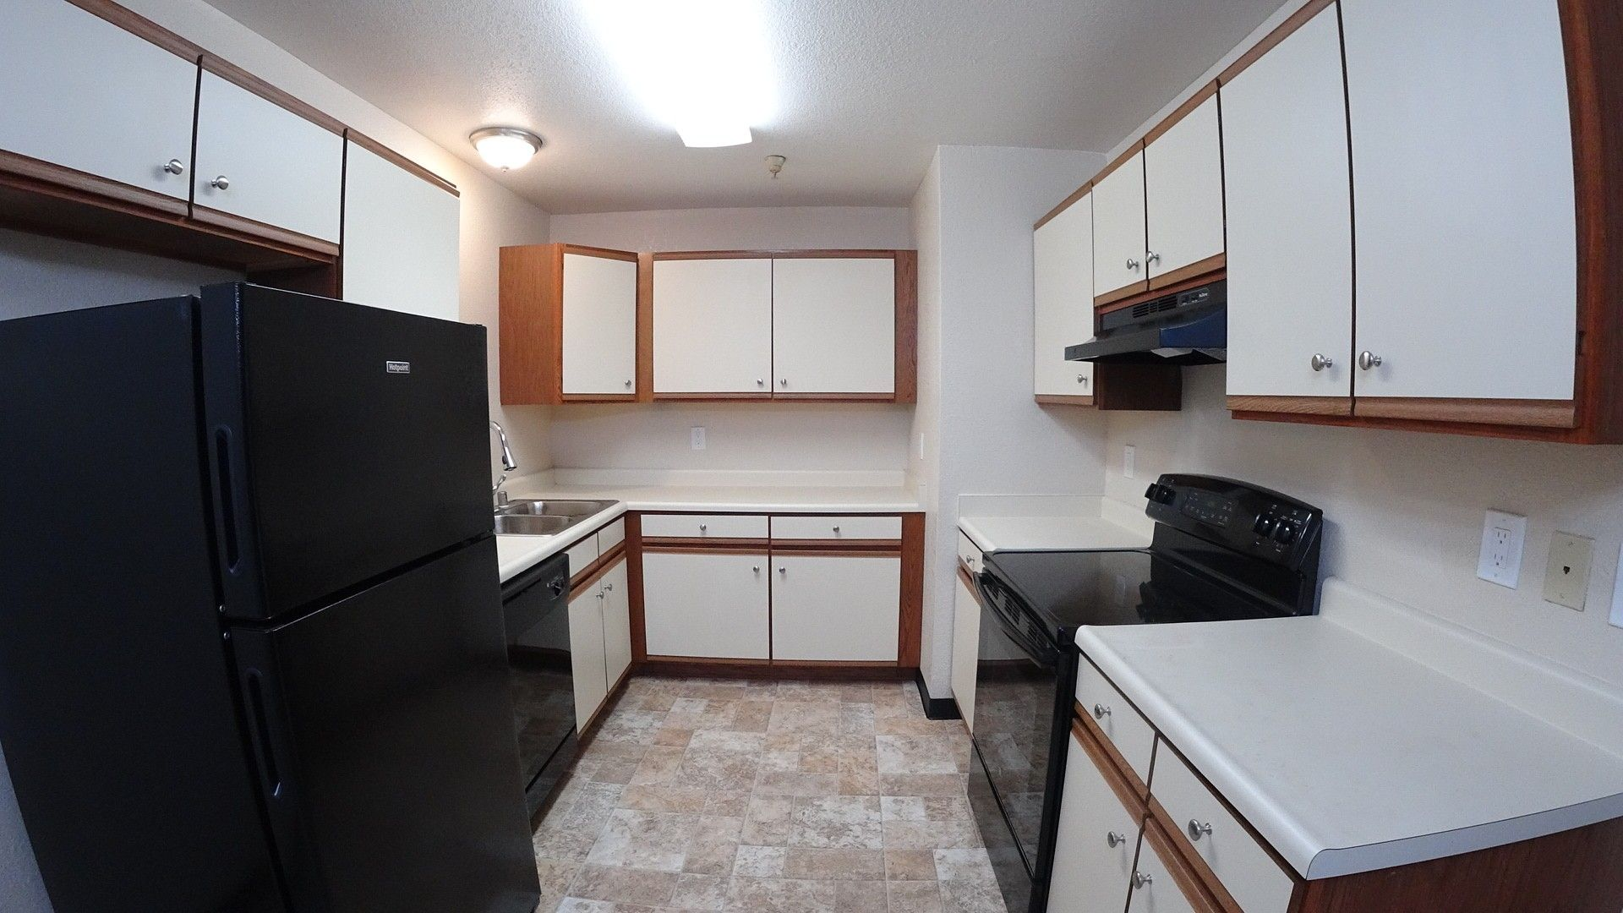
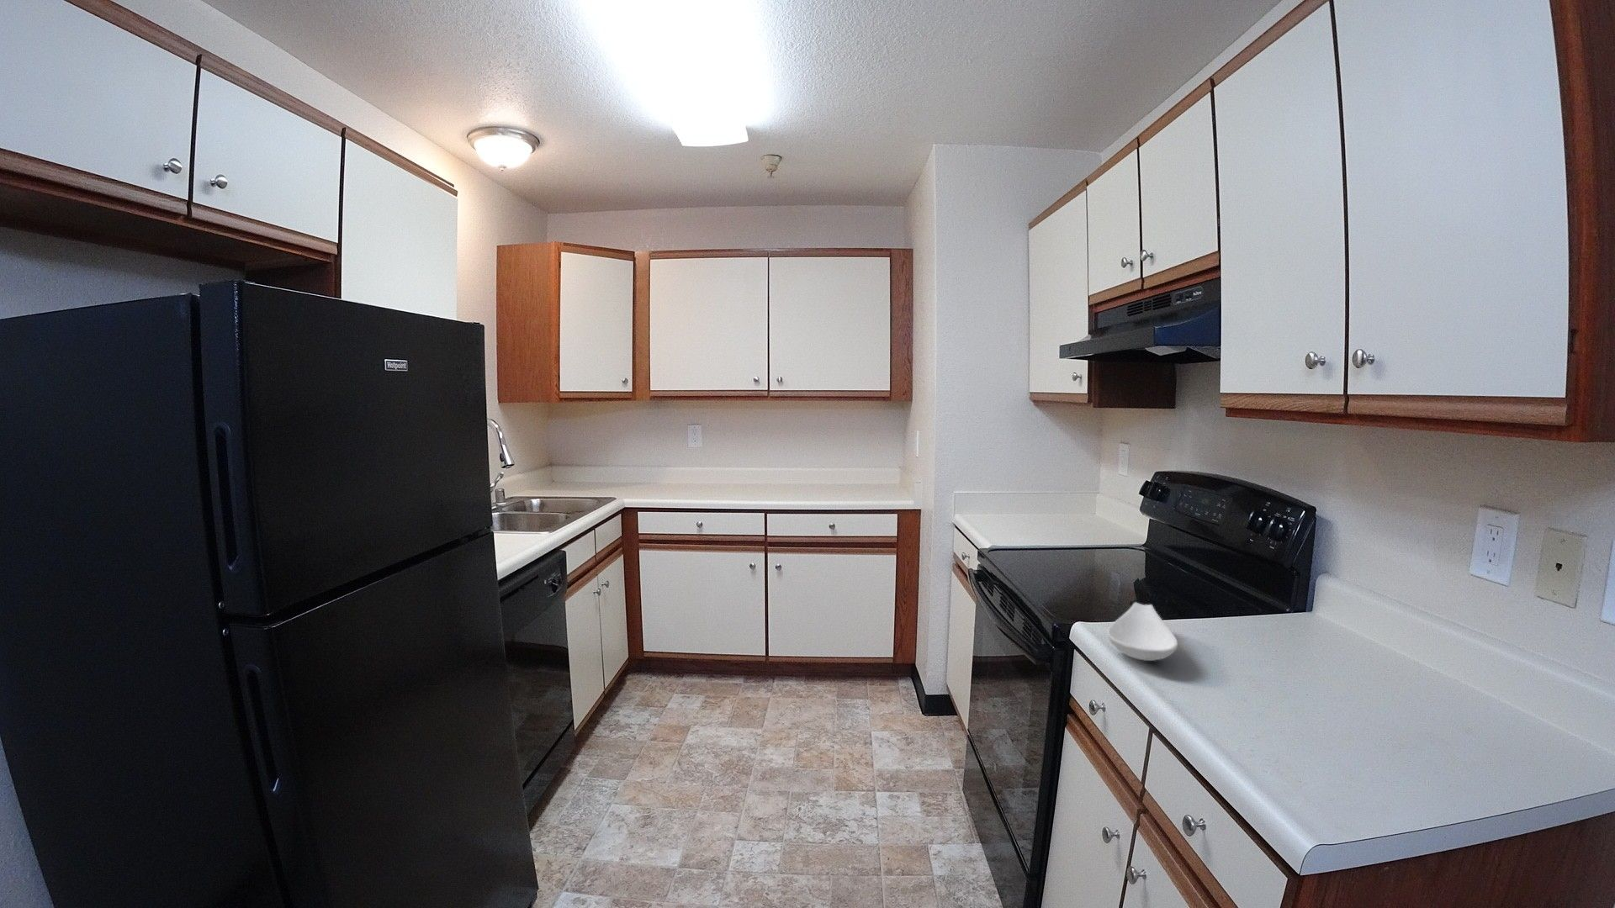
+ spoon rest [1106,602,1178,662]
